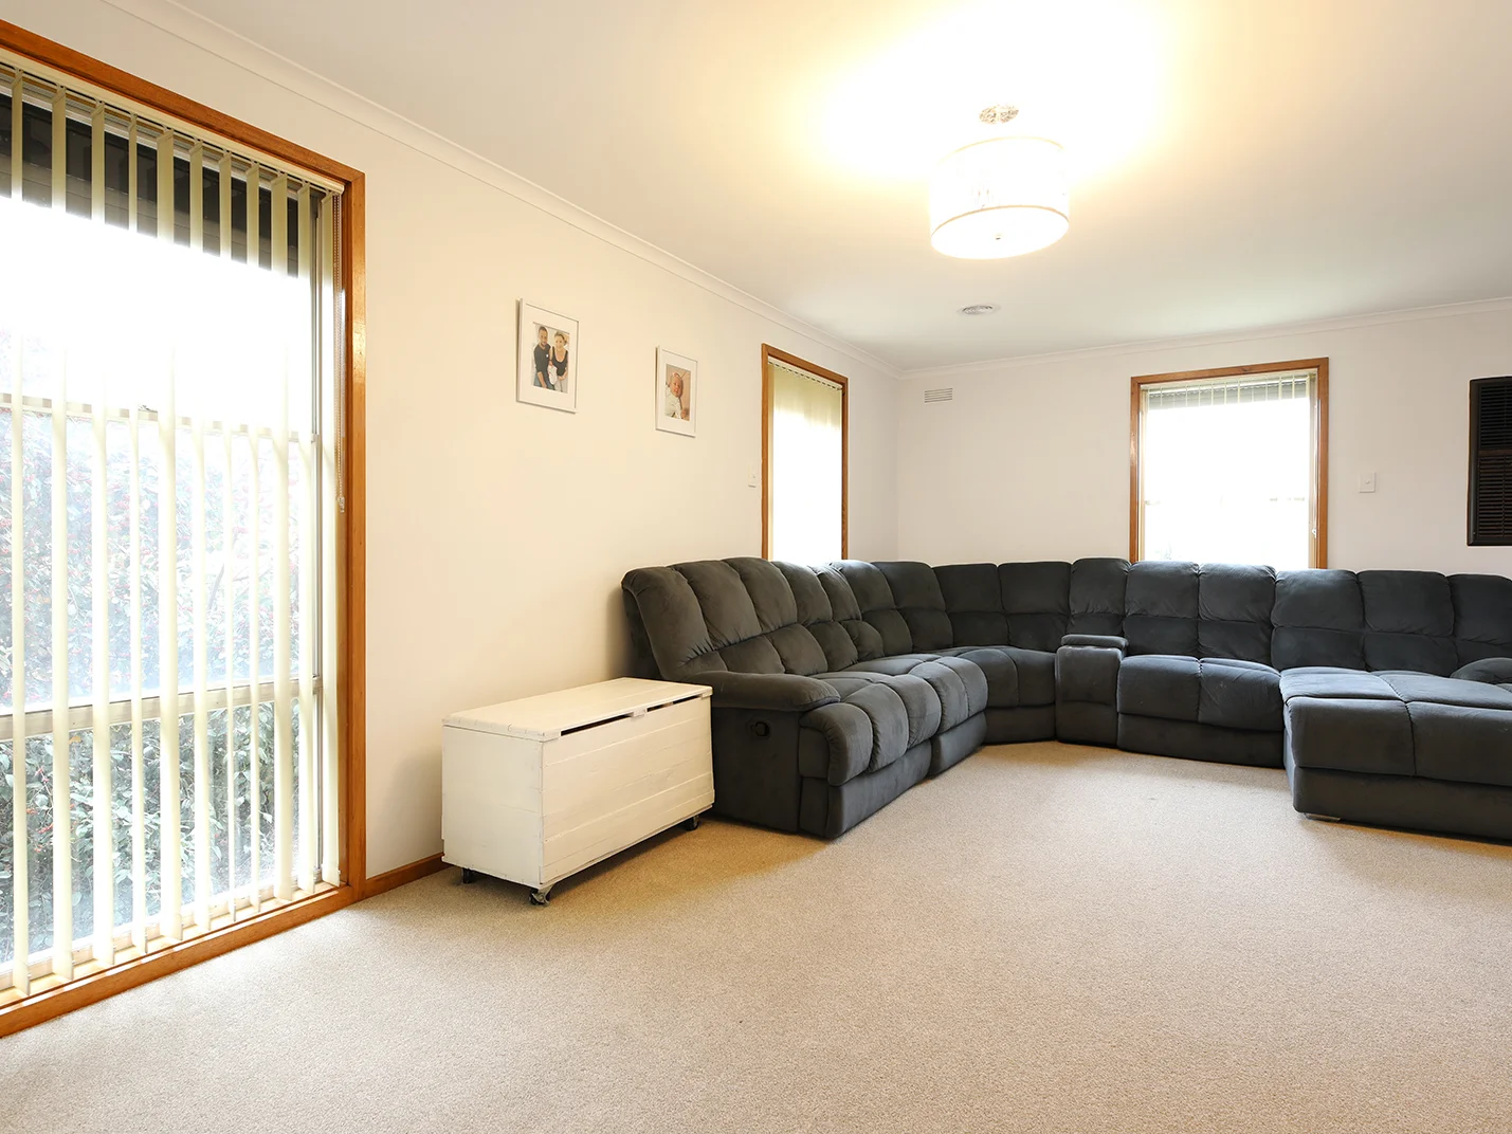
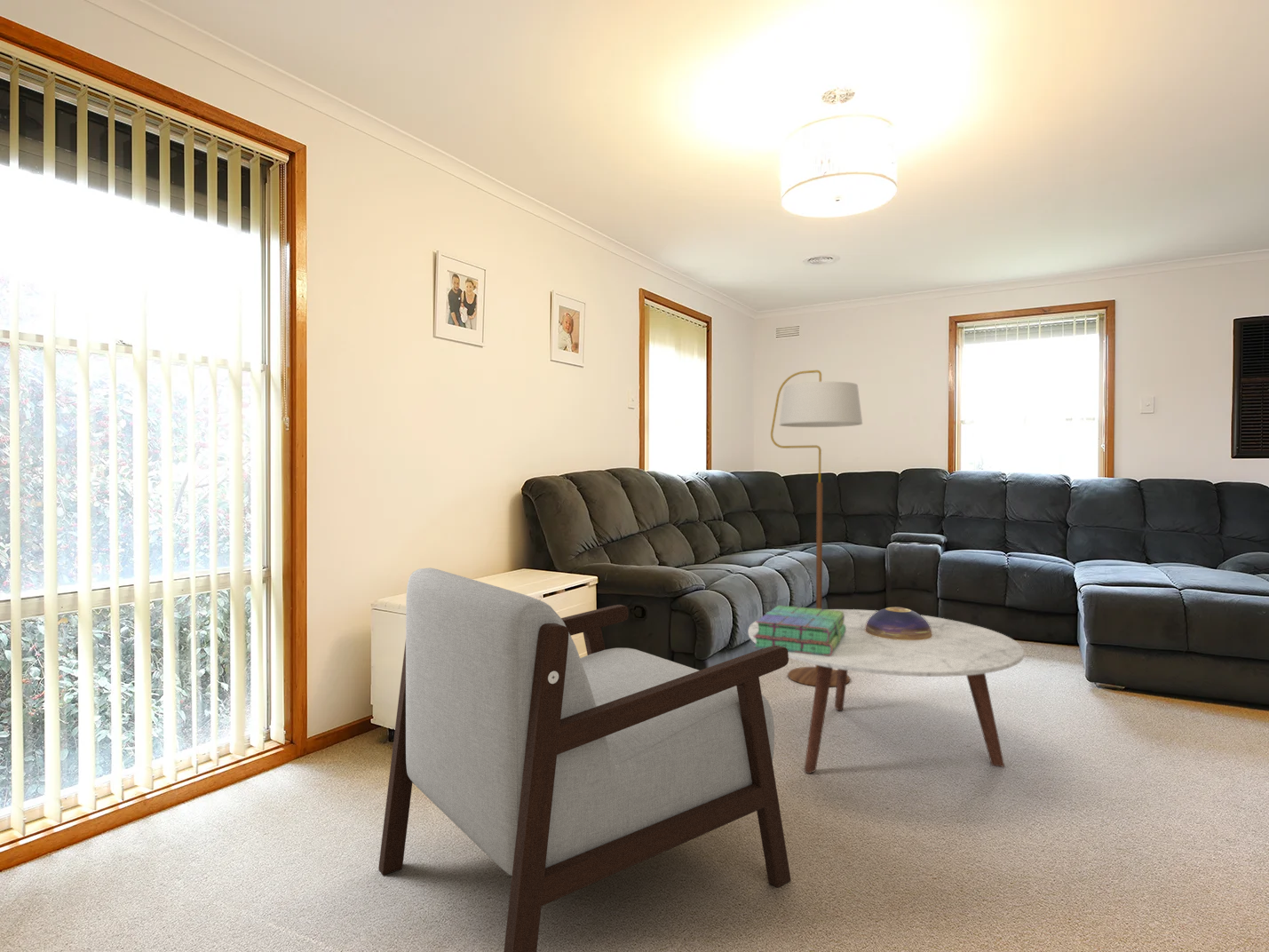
+ decorative bowl [865,607,932,640]
+ coffee table [748,608,1025,774]
+ floor lamp [770,369,863,687]
+ armchair [377,567,792,952]
+ stack of books [752,605,846,655]
